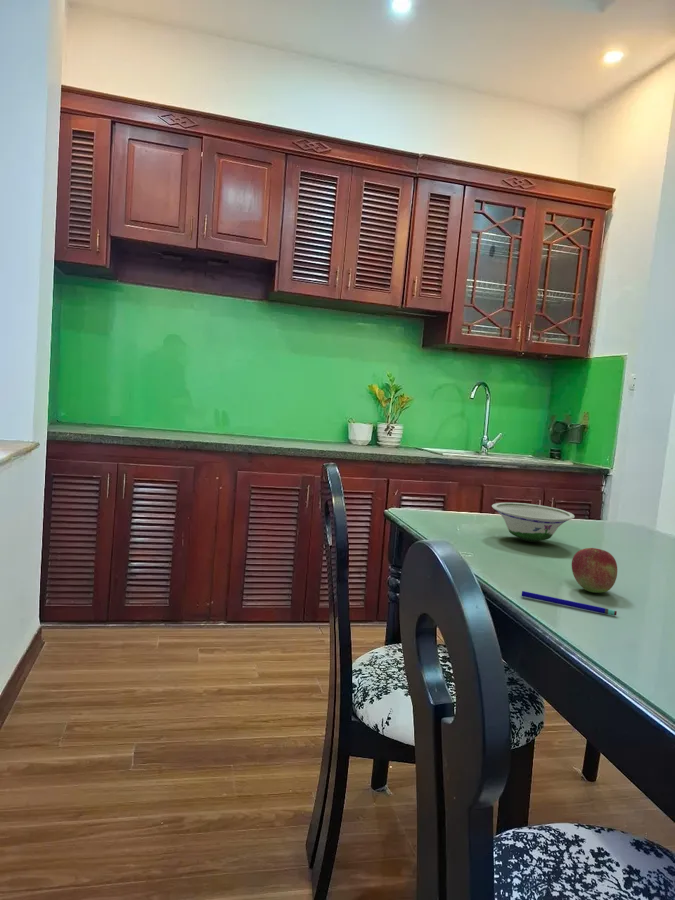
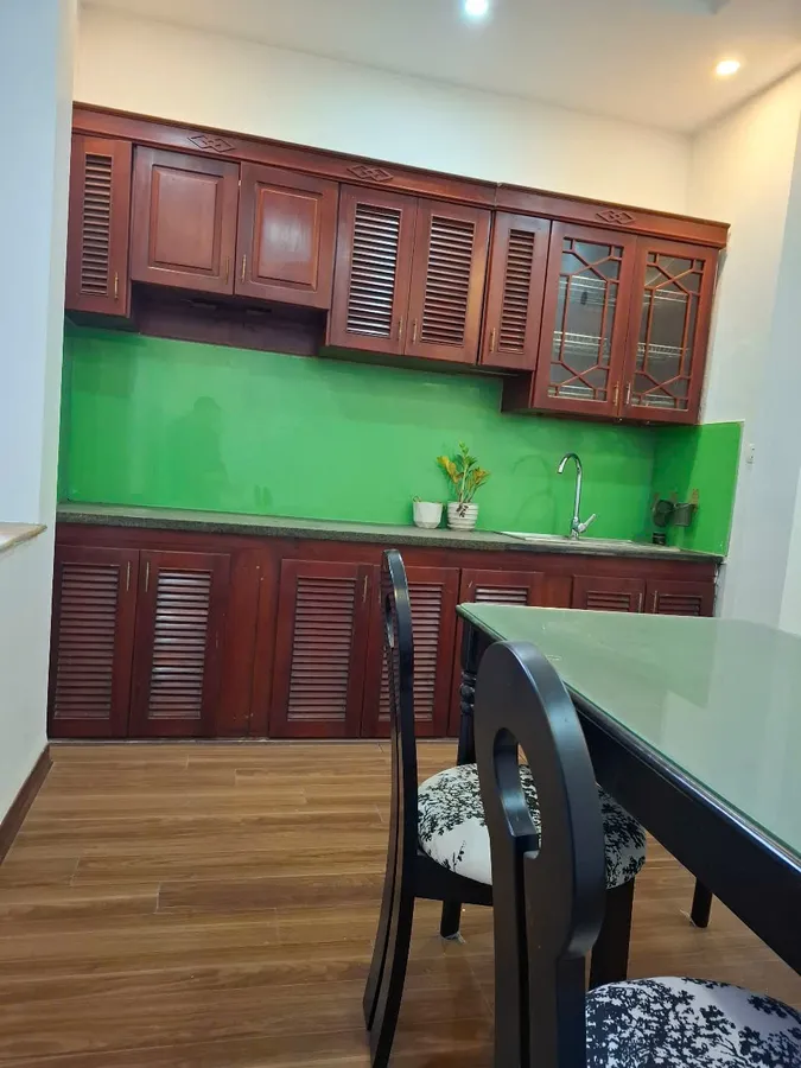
- bowl [491,502,575,543]
- pen [521,590,618,616]
- fruit [571,547,618,594]
